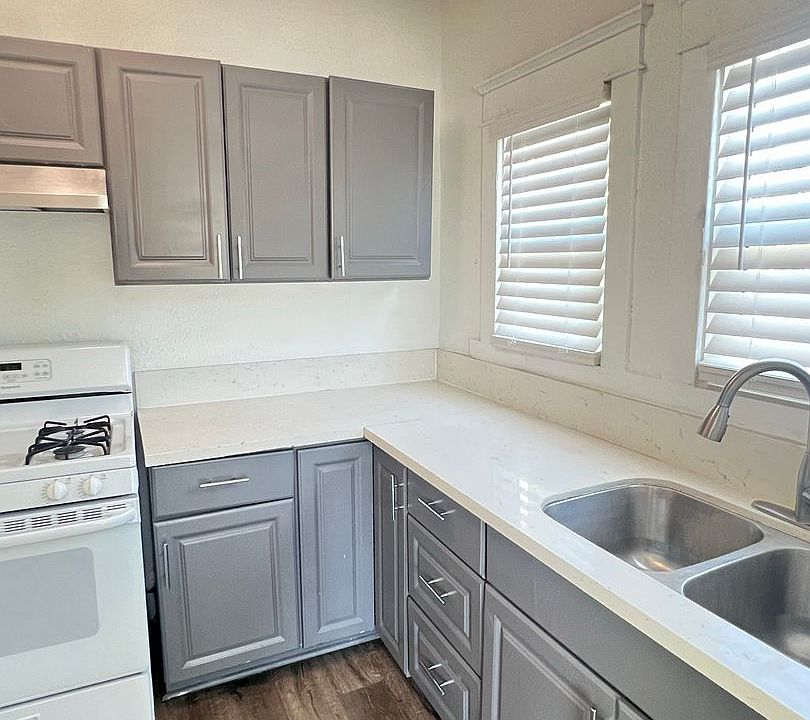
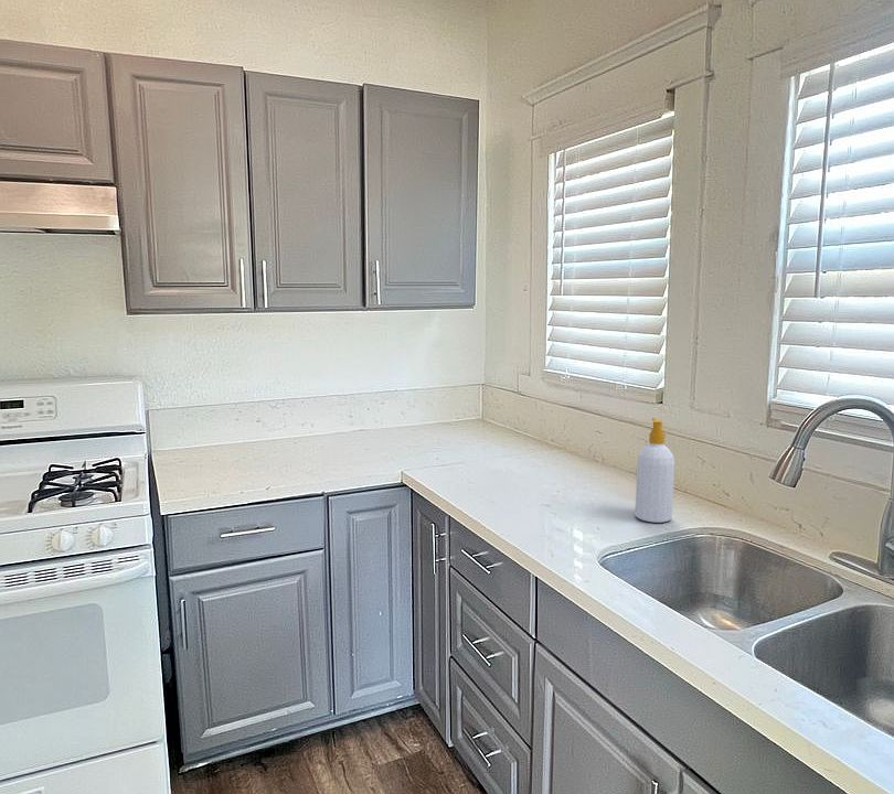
+ soap bottle [634,417,675,524]
